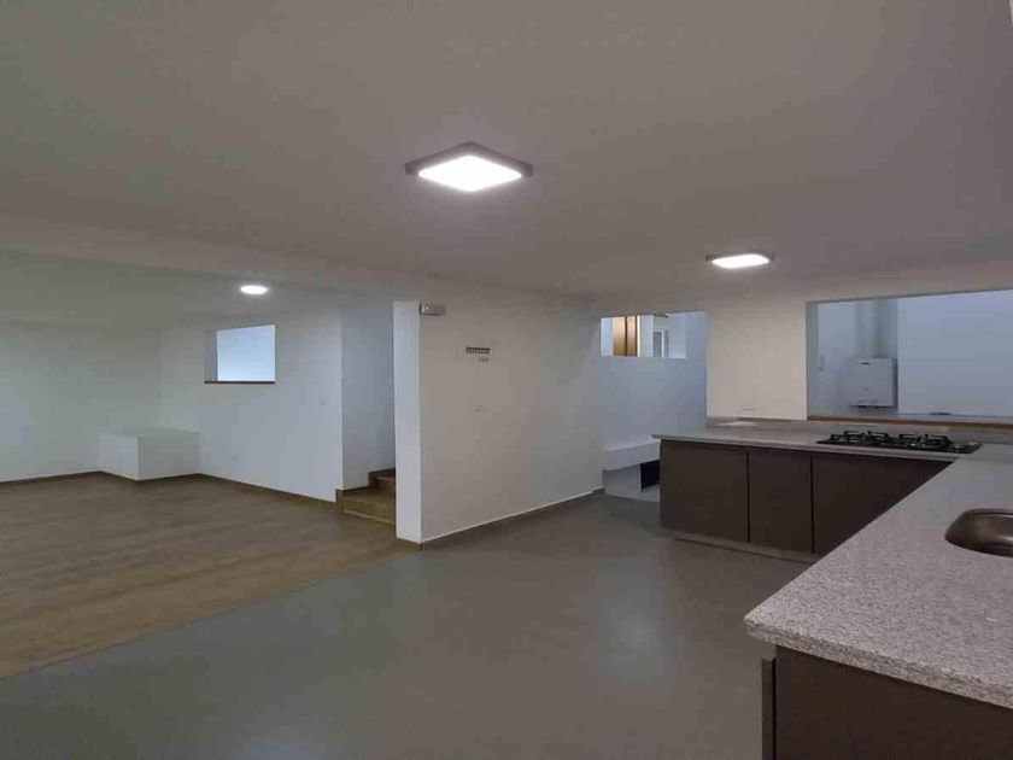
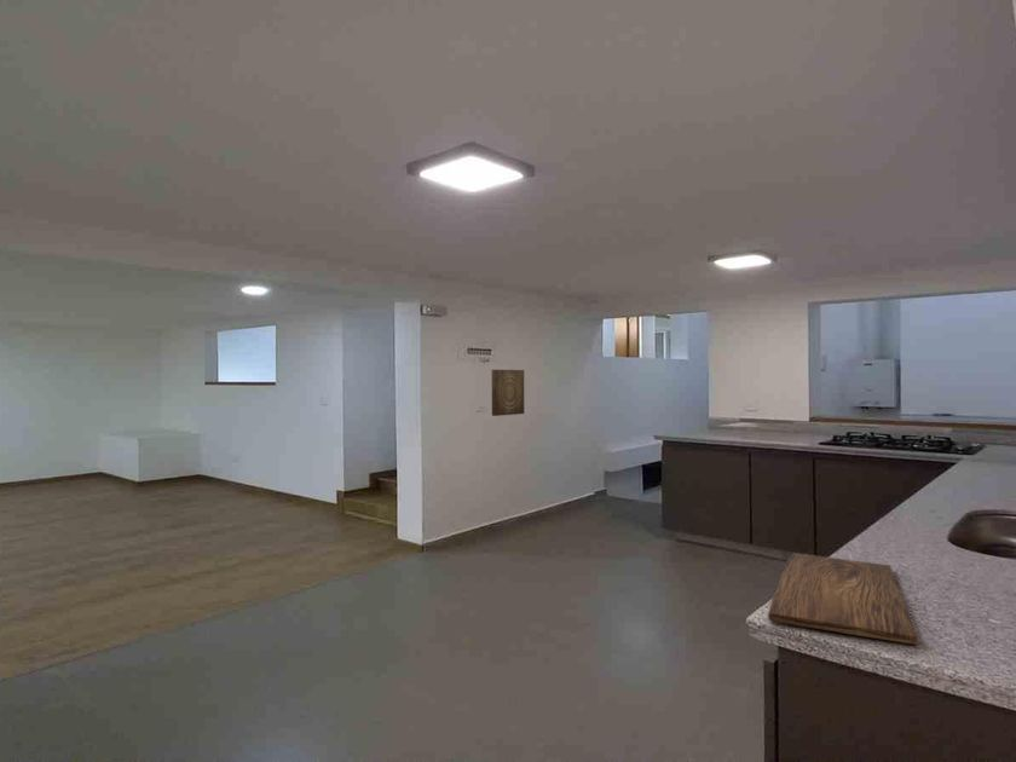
+ wall art [491,369,525,417]
+ cutting board [767,552,918,646]
